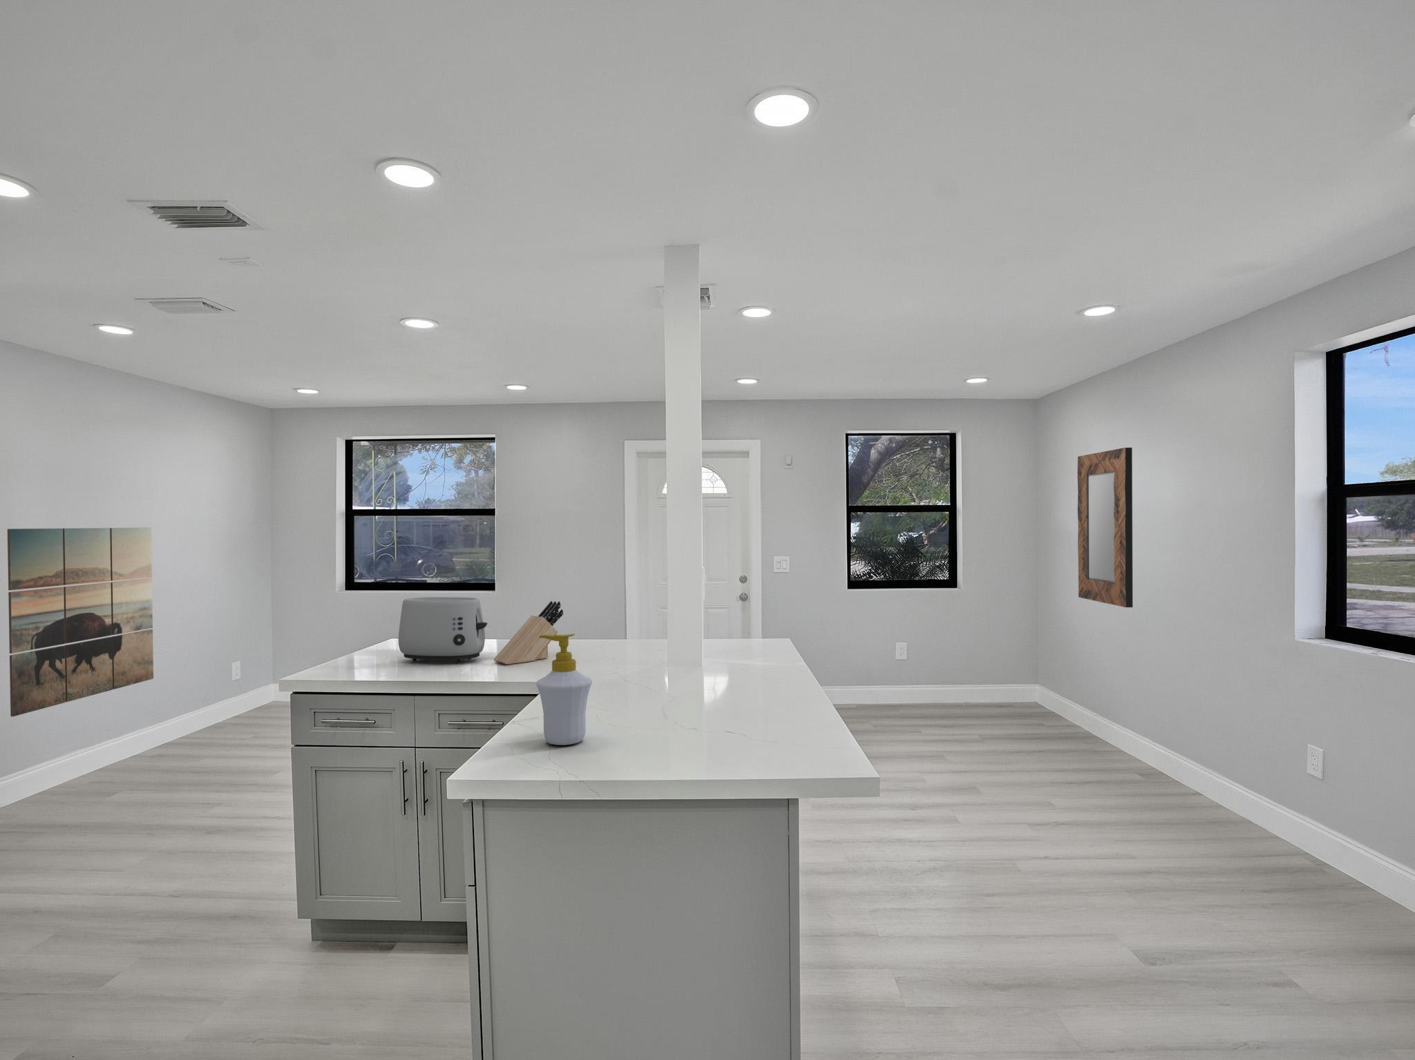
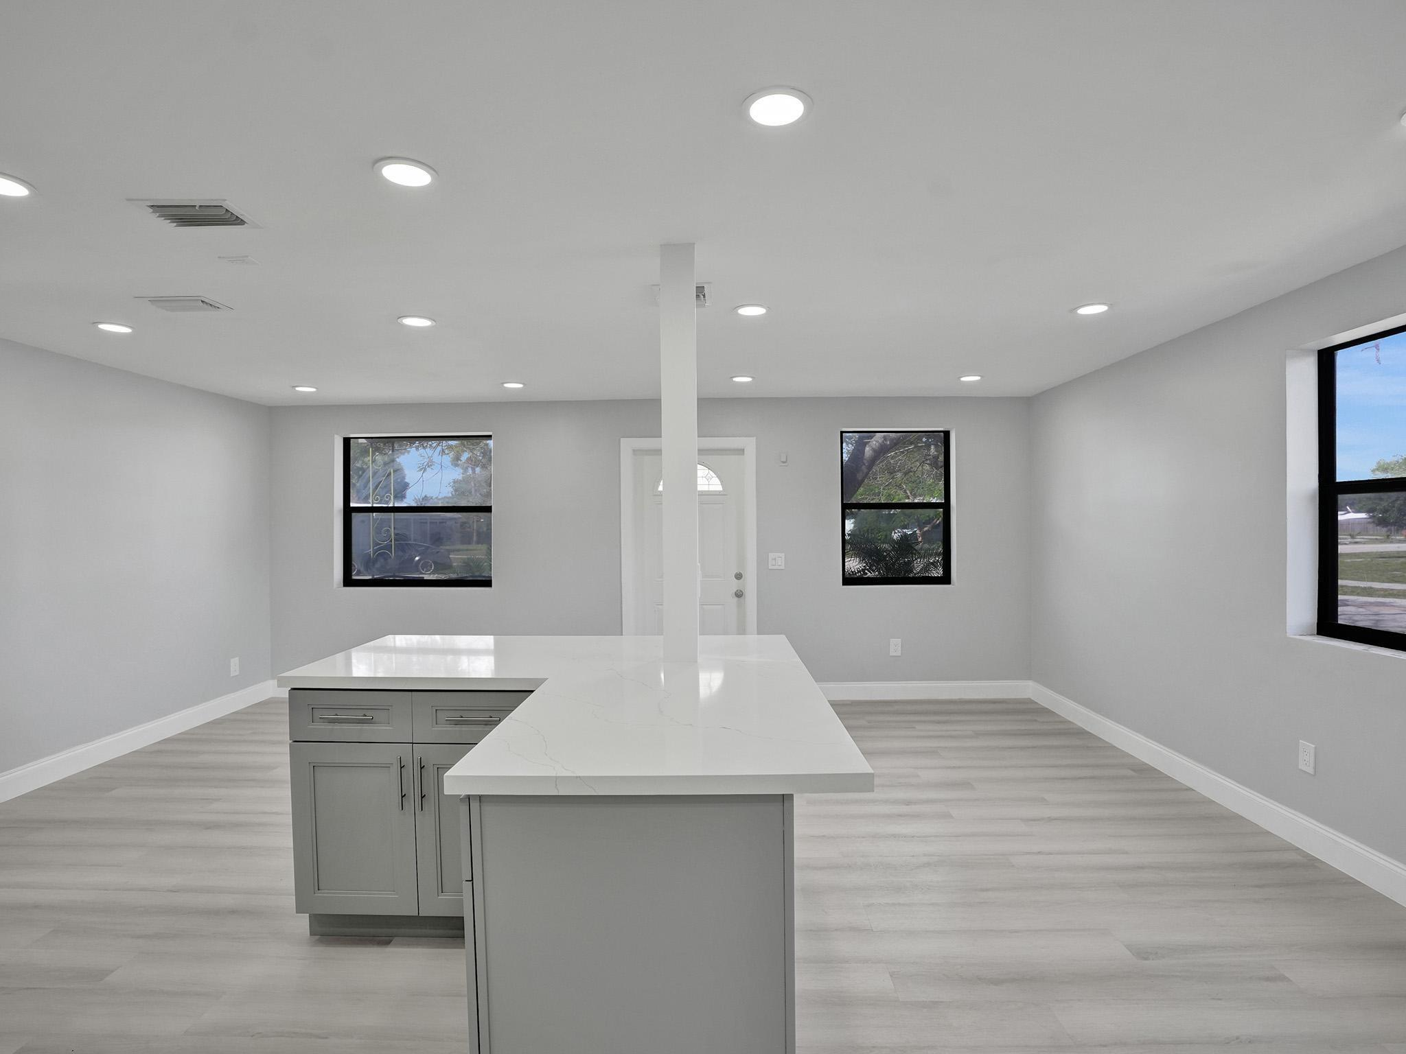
- soap bottle [536,632,593,746]
- knife block [492,600,564,665]
- toaster [398,597,488,664]
- home mirror [1076,448,1133,608]
- wall art [7,528,154,717]
